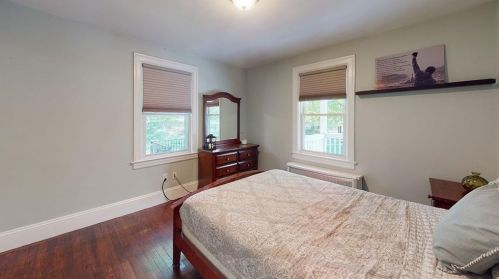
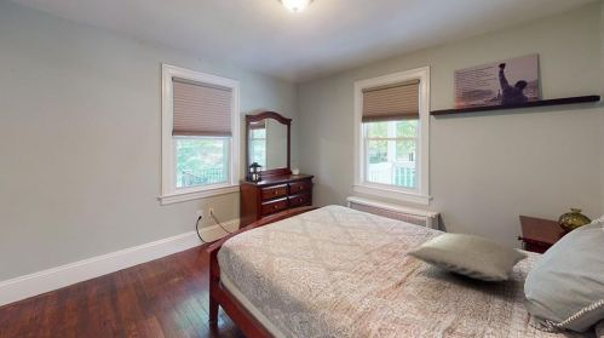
+ pillow [405,233,530,282]
